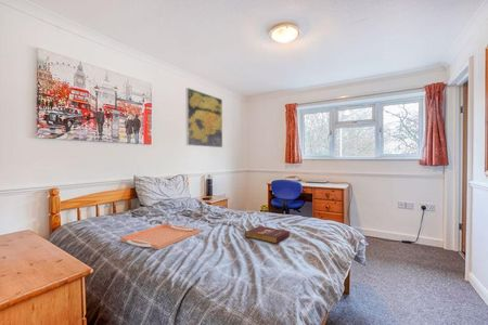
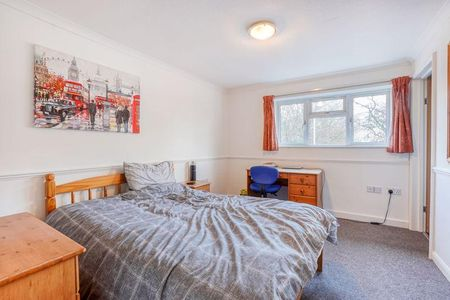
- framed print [185,87,223,148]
- serving tray [119,223,201,250]
- book [244,225,291,245]
